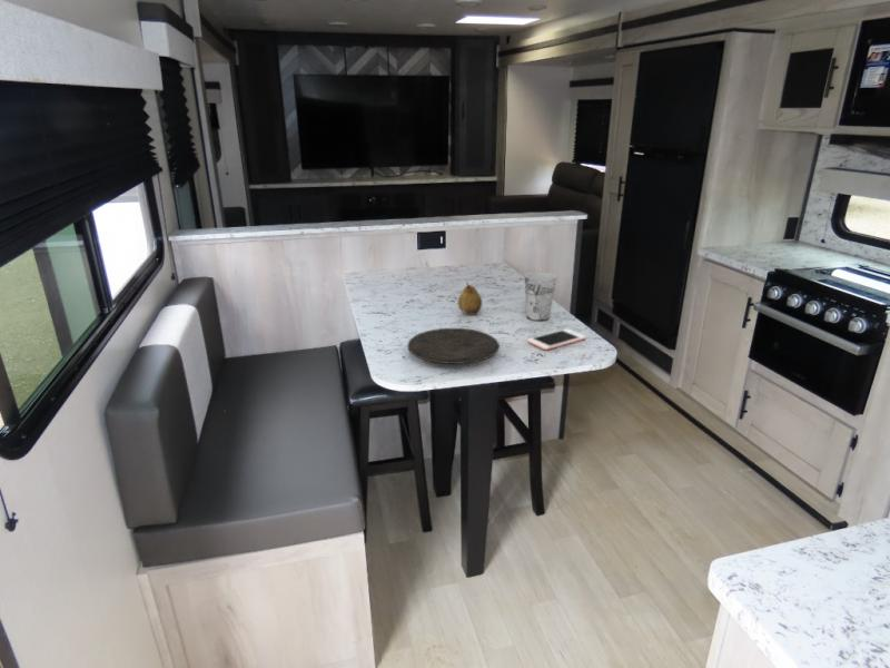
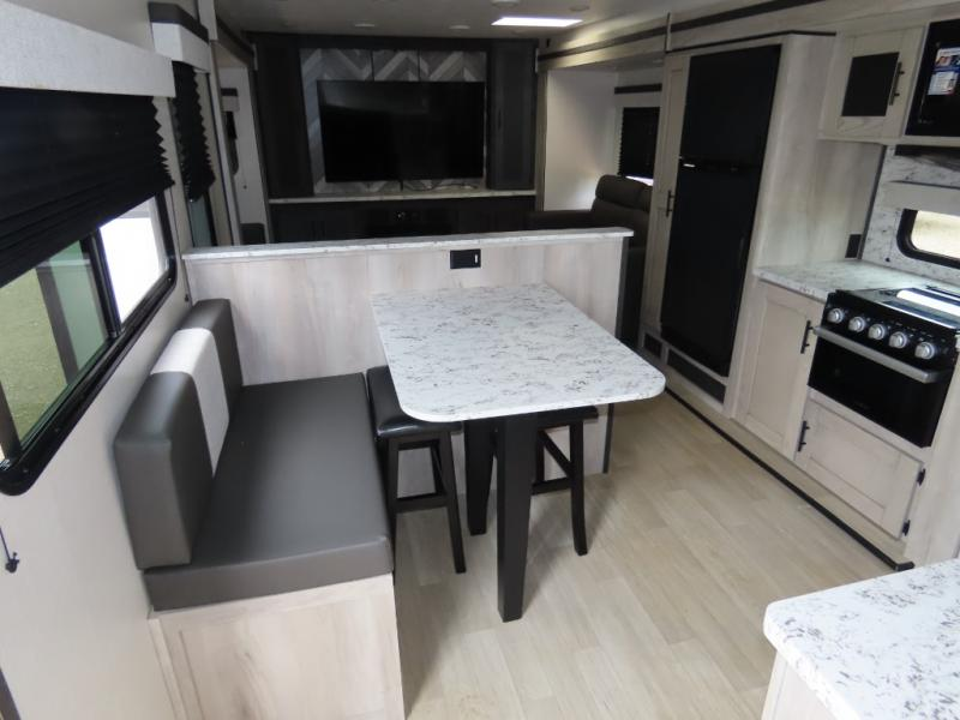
- plate [406,327,501,365]
- cell phone [526,327,587,351]
- cup [523,271,557,322]
- fruit [457,282,483,316]
